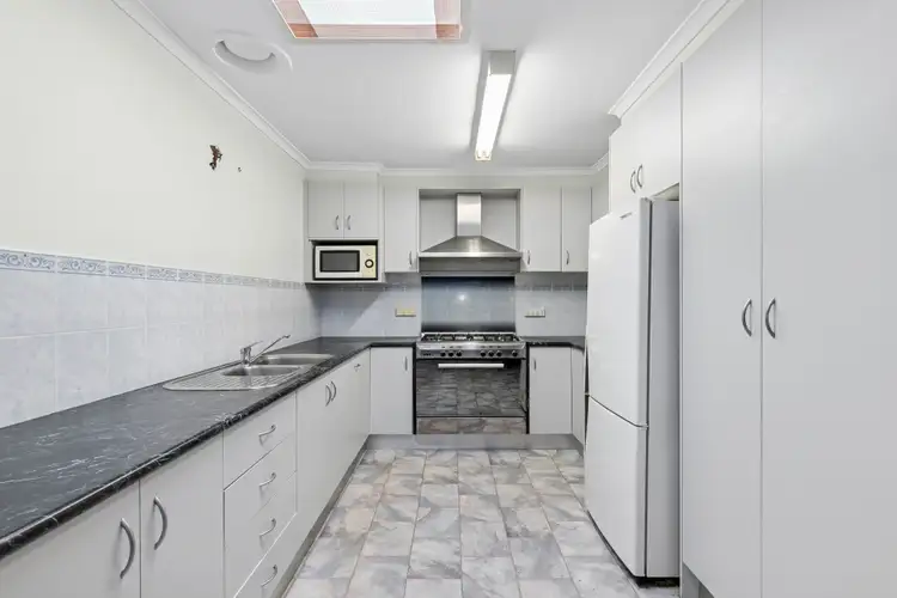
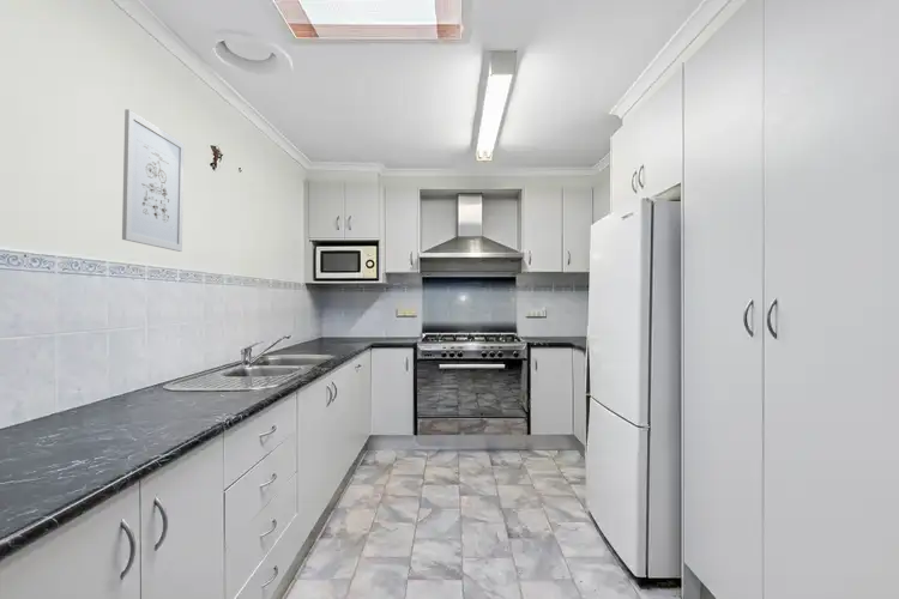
+ wall art [121,108,186,253]
